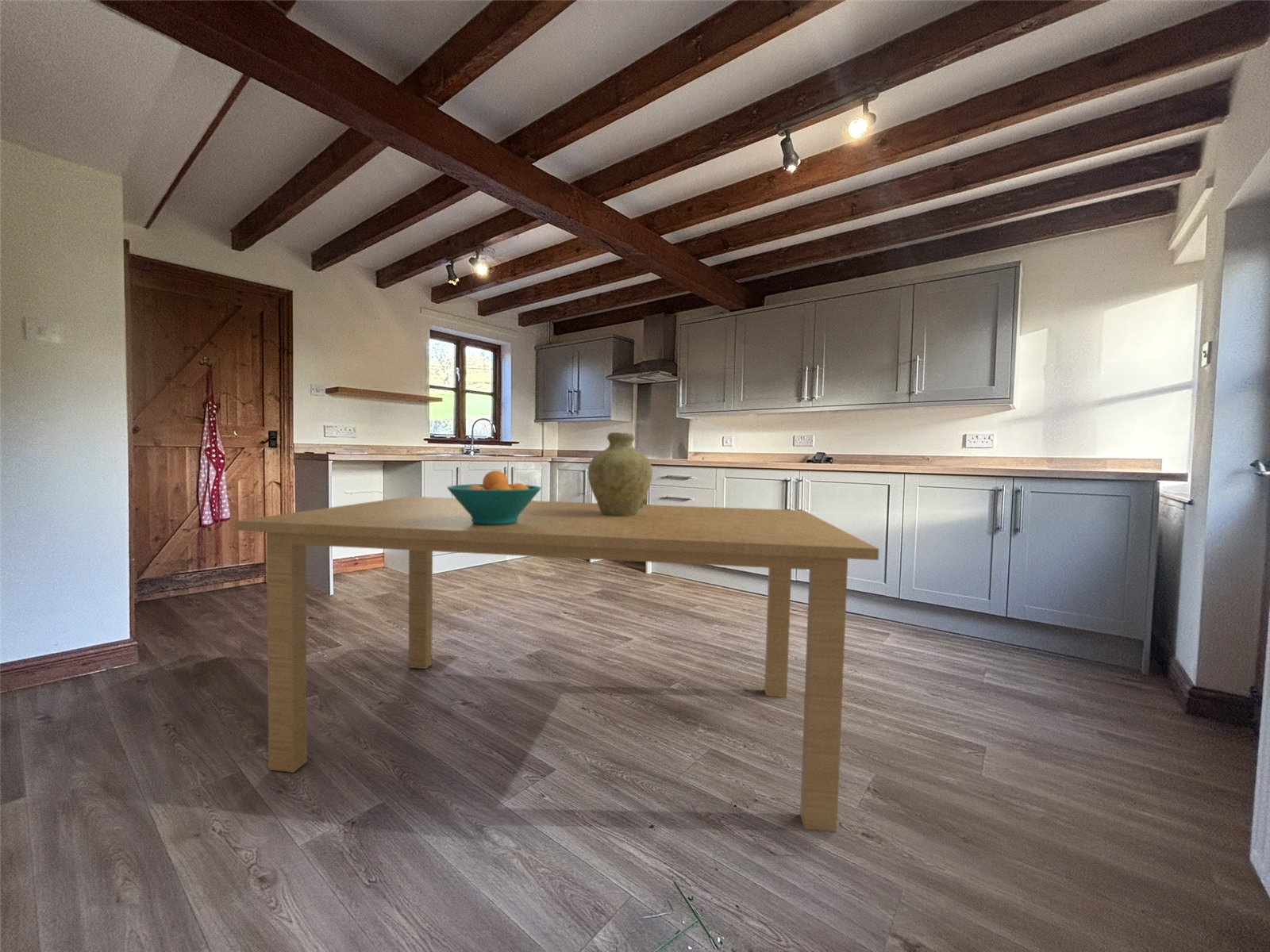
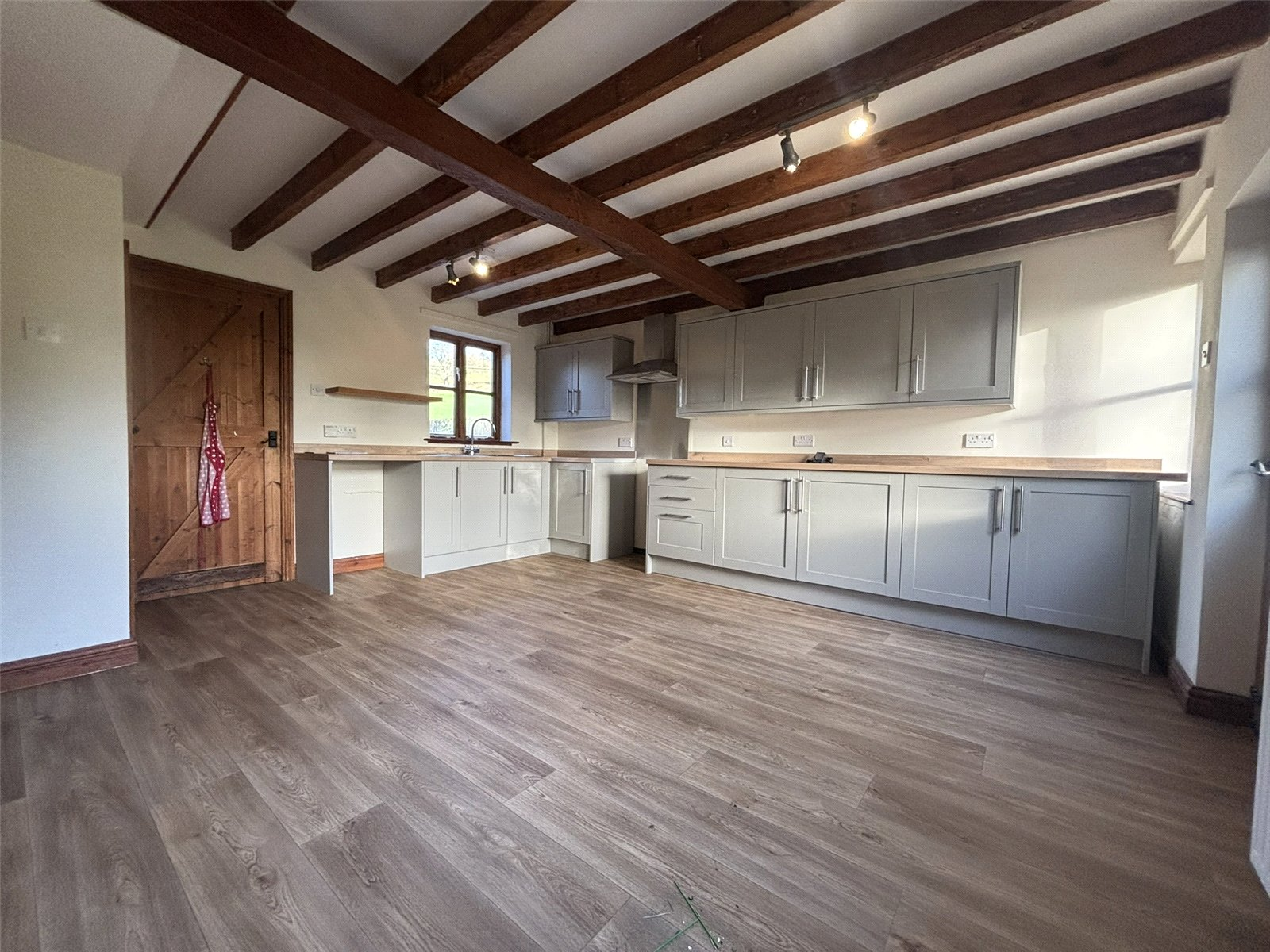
- dining table [234,496,879,833]
- vase [587,432,653,516]
- fruit bowl [446,470,542,525]
